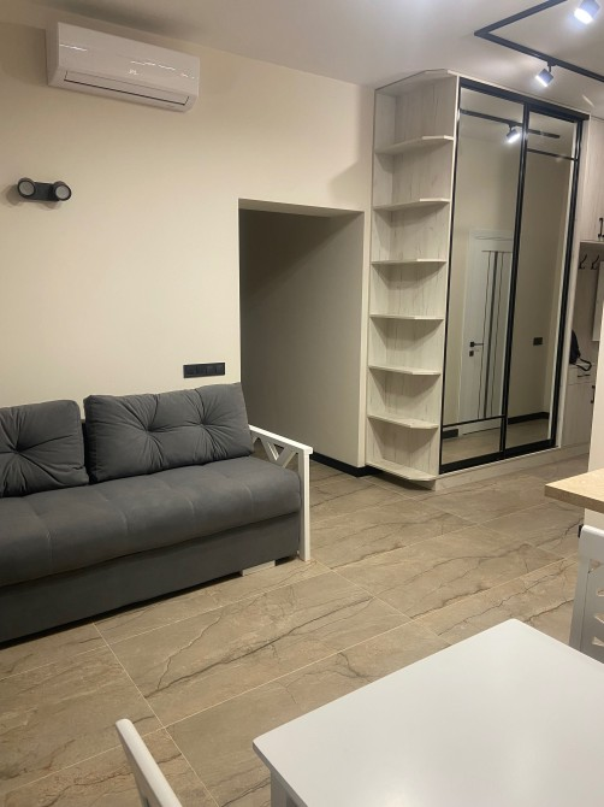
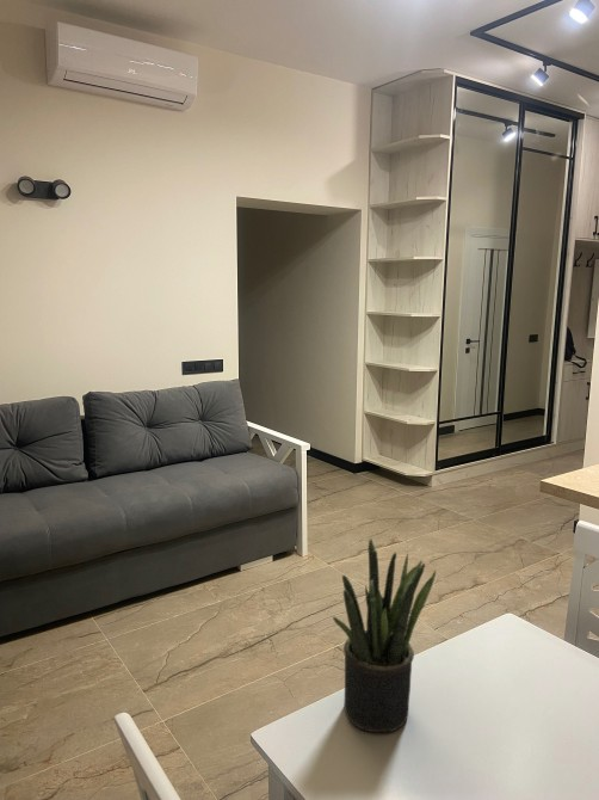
+ potted plant [332,537,437,733]
